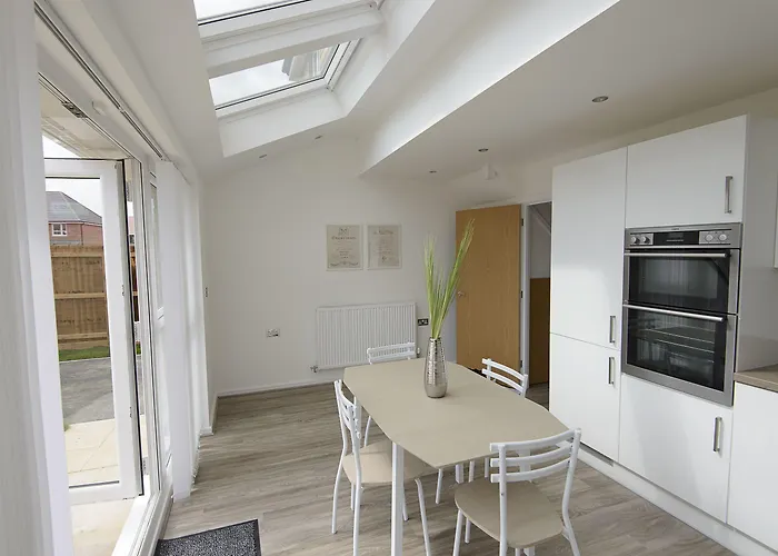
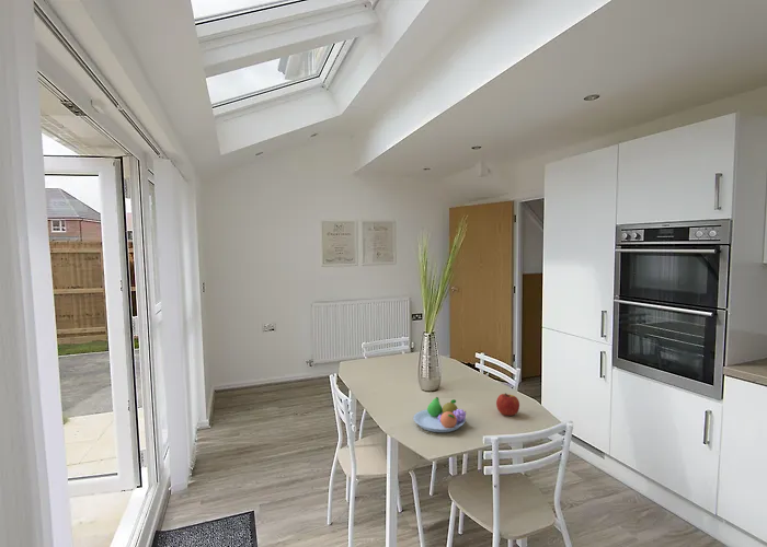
+ fruit bowl [412,396,467,433]
+ apple [495,393,520,417]
